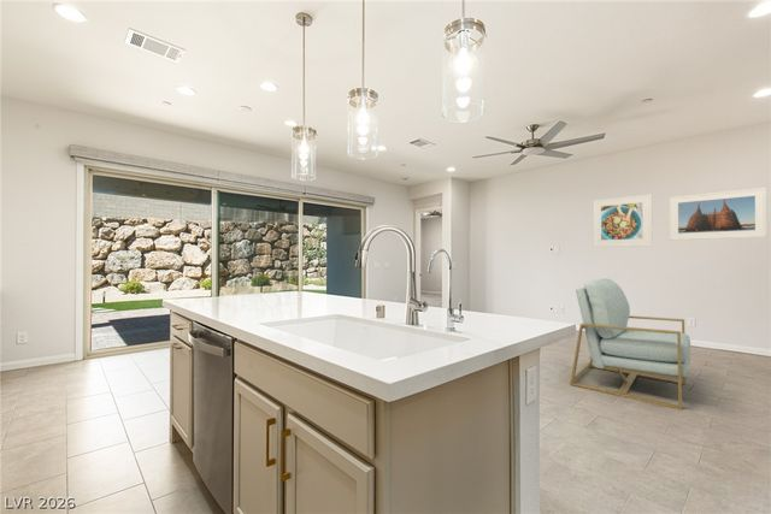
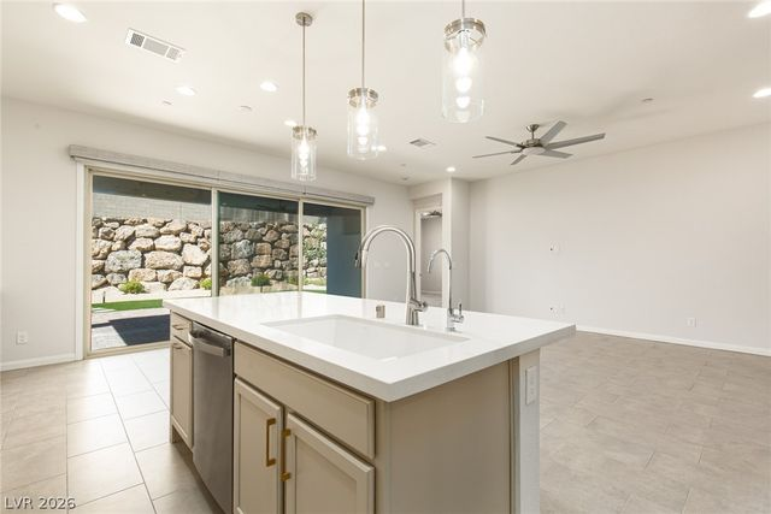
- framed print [593,193,653,248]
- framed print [669,187,767,241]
- chair [569,277,691,410]
